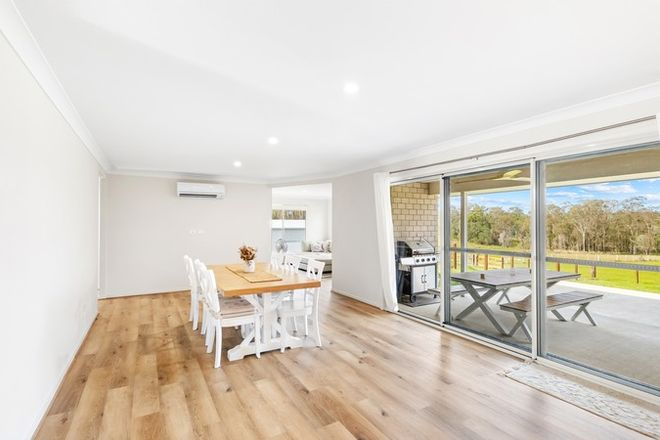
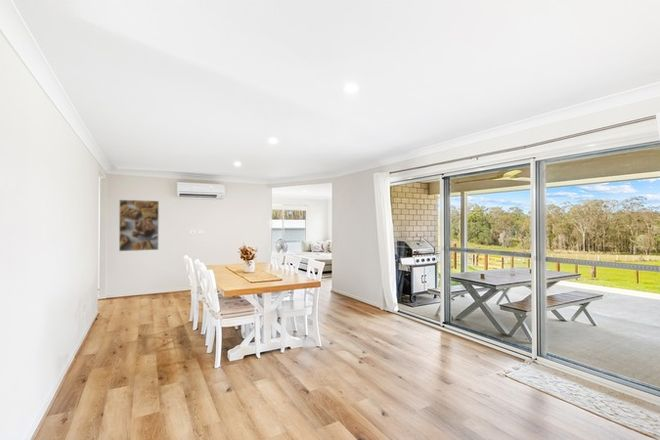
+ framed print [118,199,160,252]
